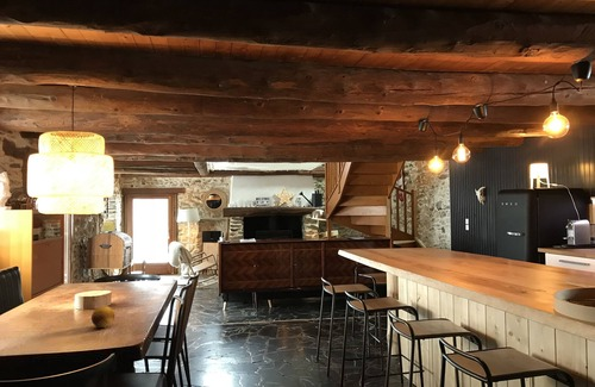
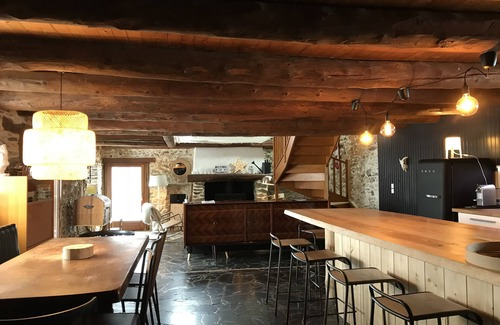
- fruit [90,305,117,329]
